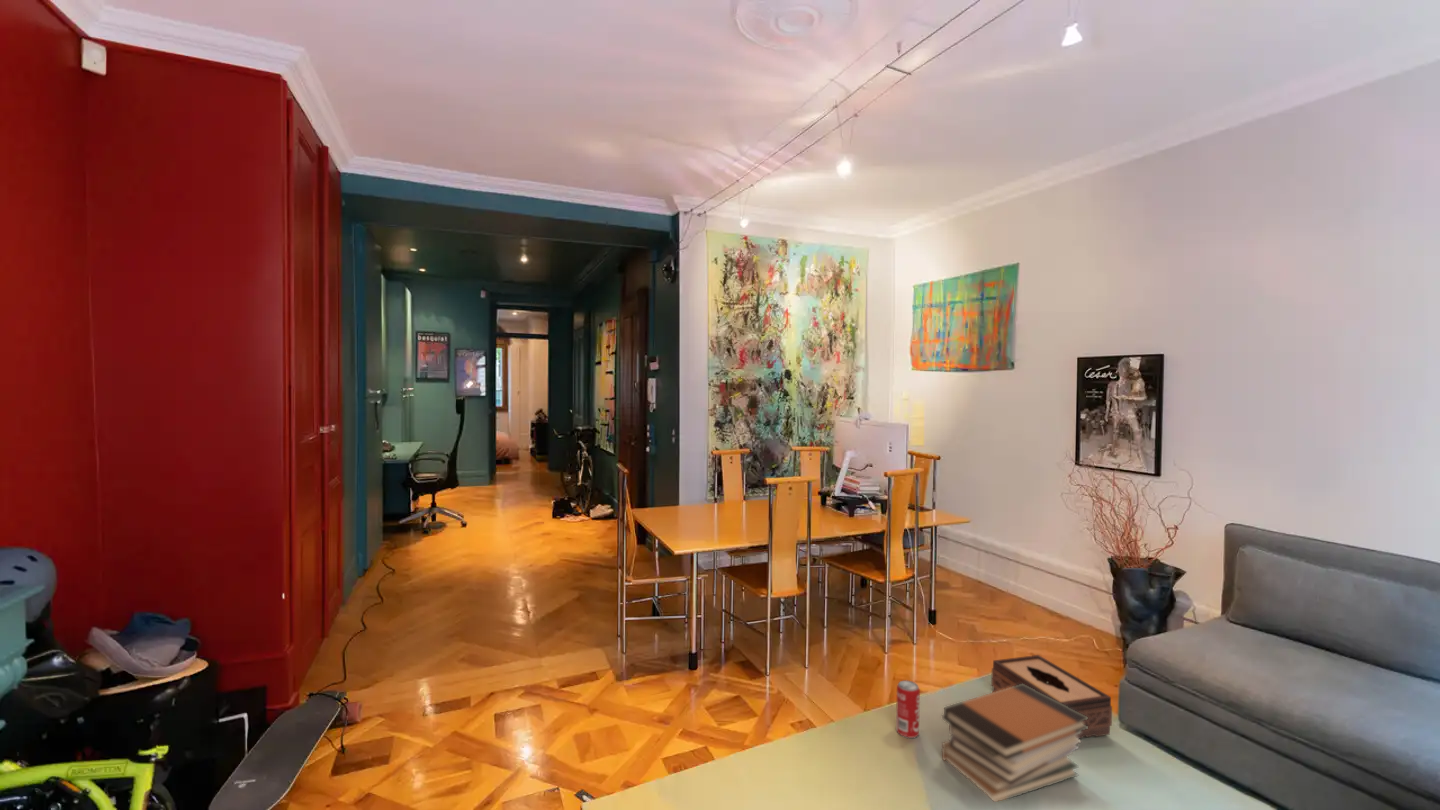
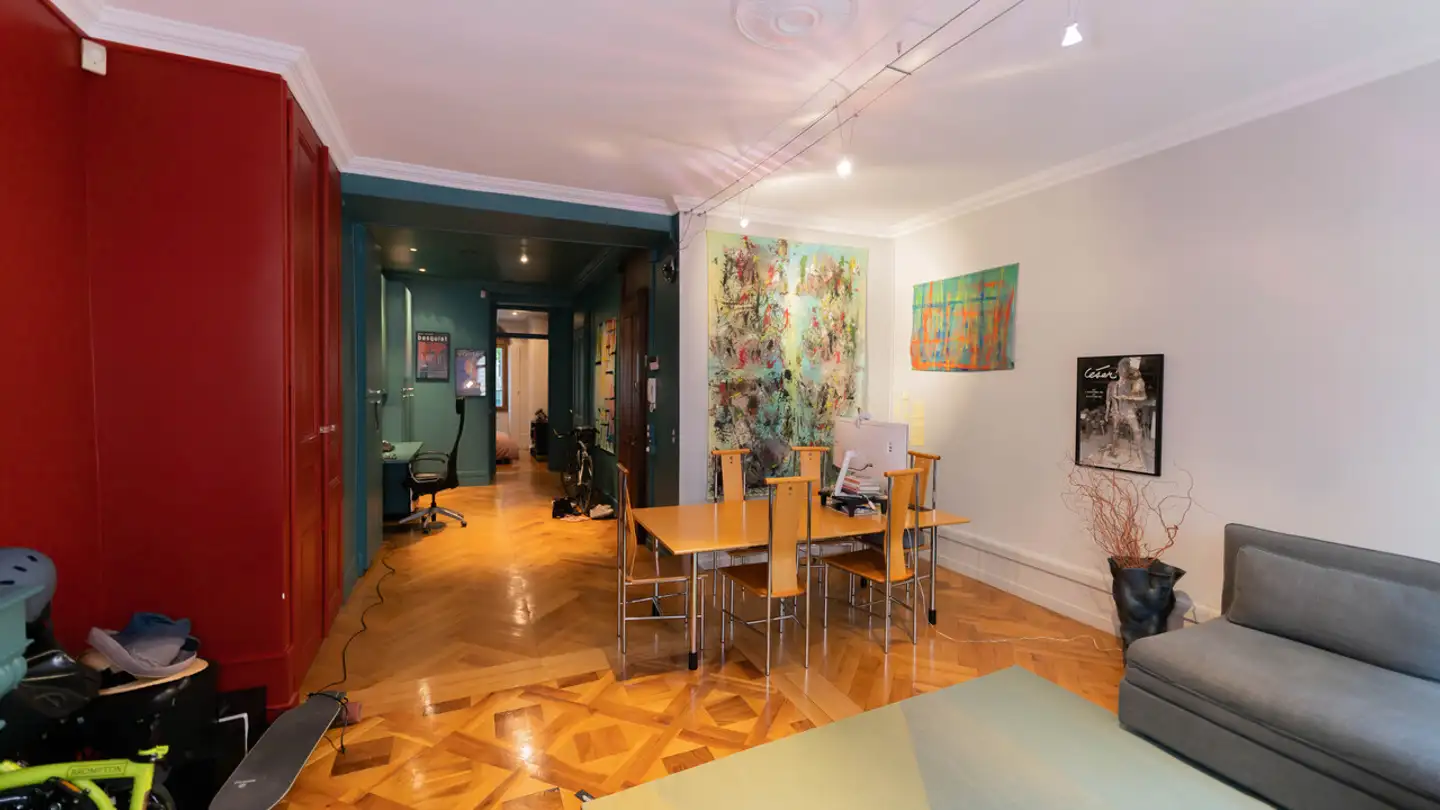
- book stack [941,683,1088,803]
- tissue box [990,654,1113,739]
- beverage can [895,679,921,739]
